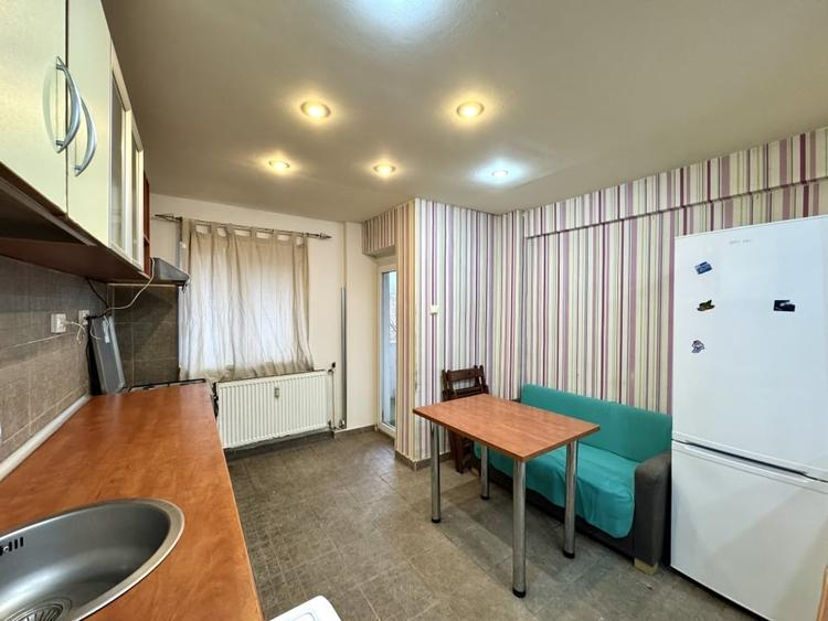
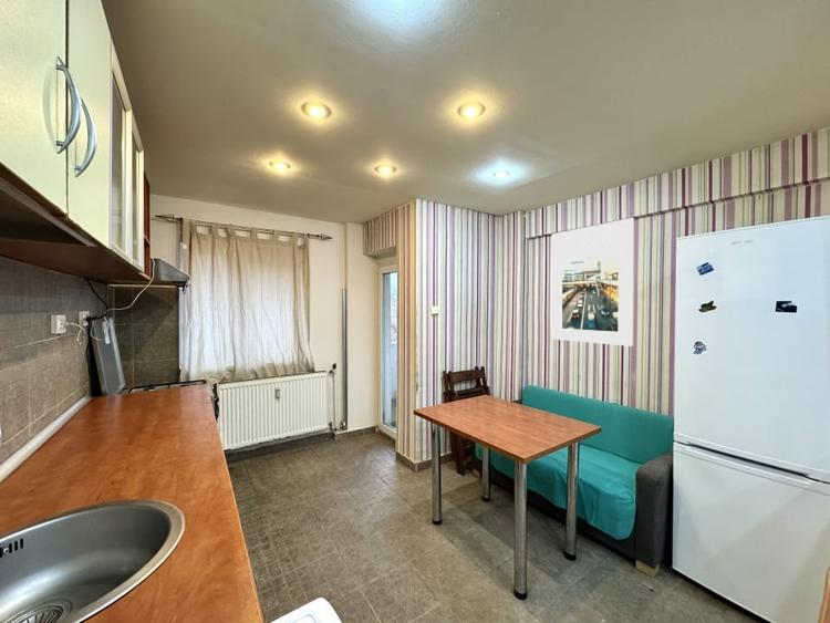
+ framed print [551,217,635,347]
